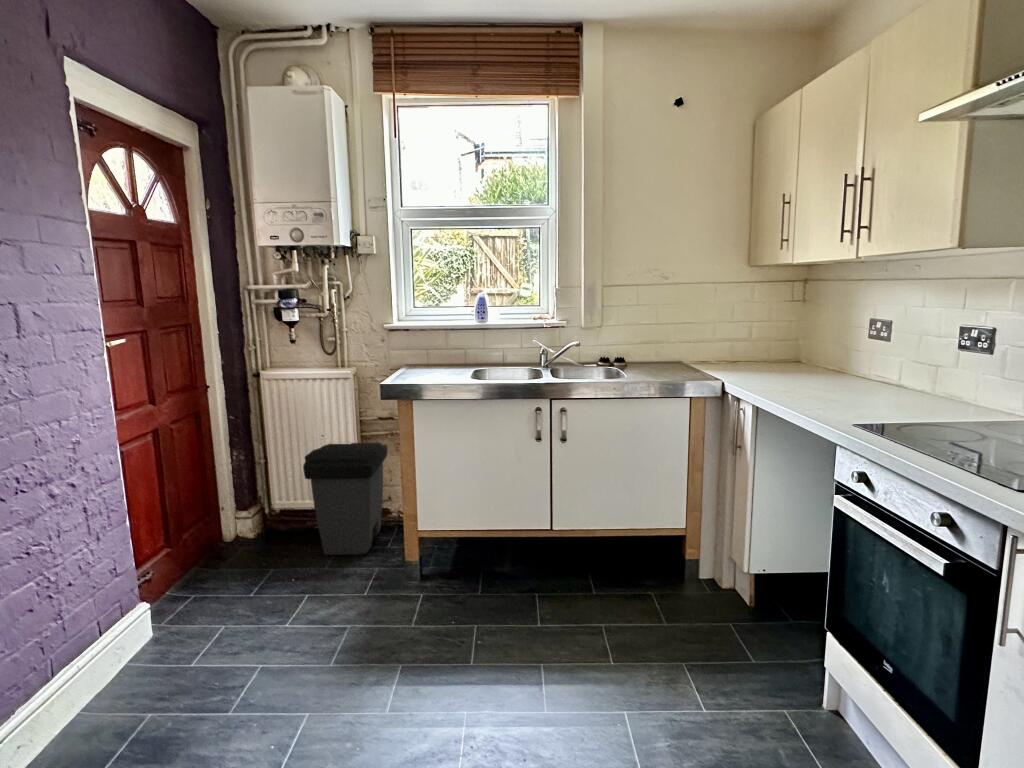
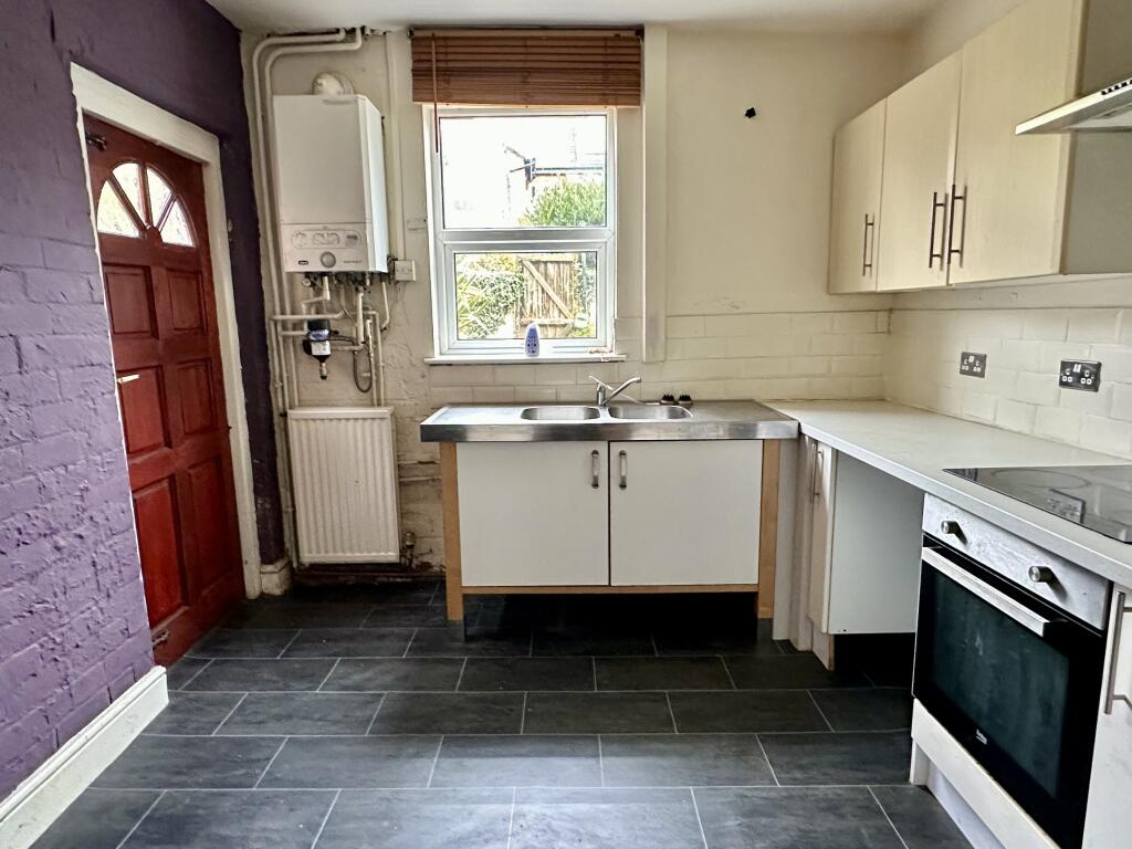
- trash can [302,441,388,556]
